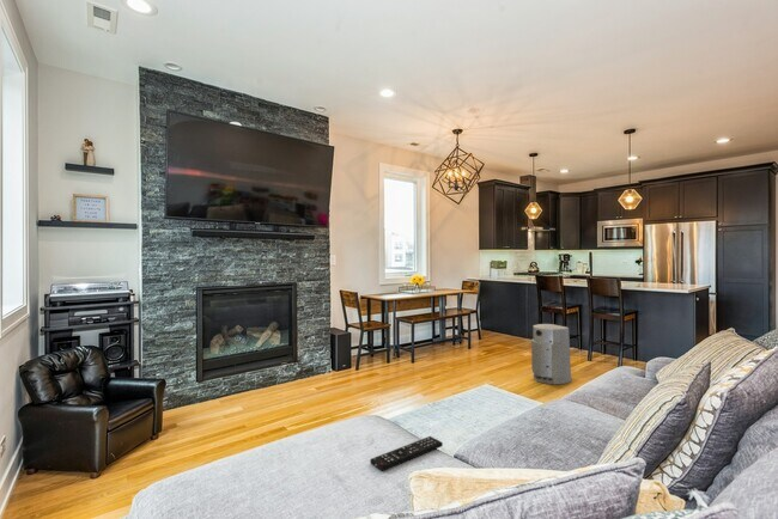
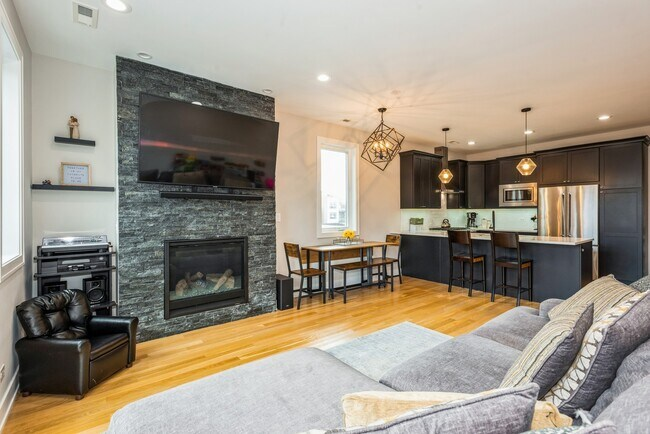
- air purifier [530,323,573,385]
- remote control [369,435,444,472]
